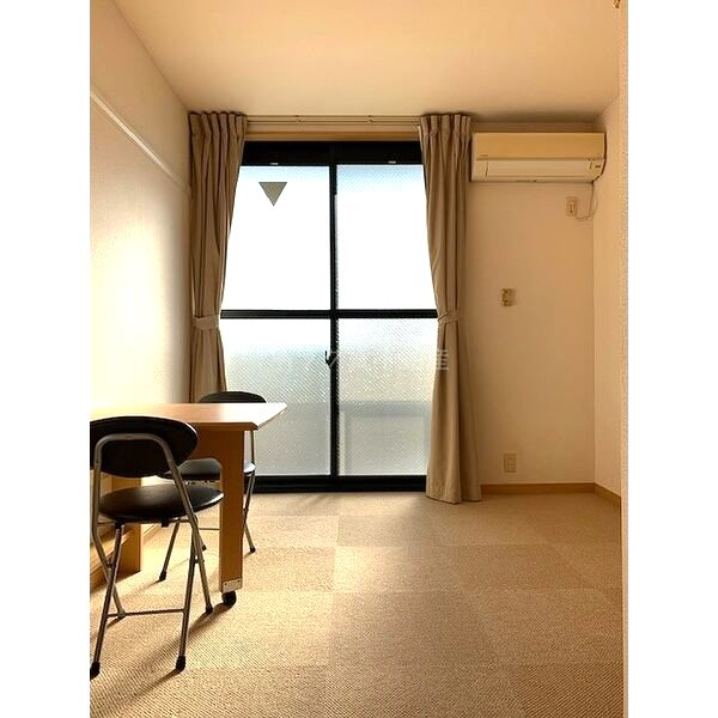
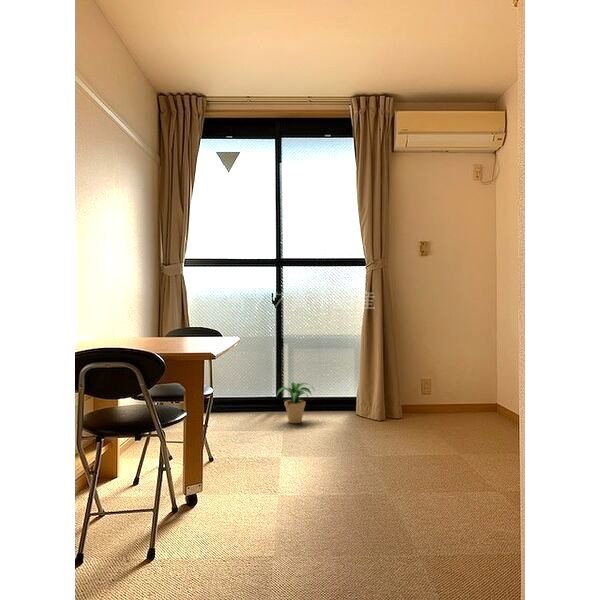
+ potted plant [275,381,316,424]
